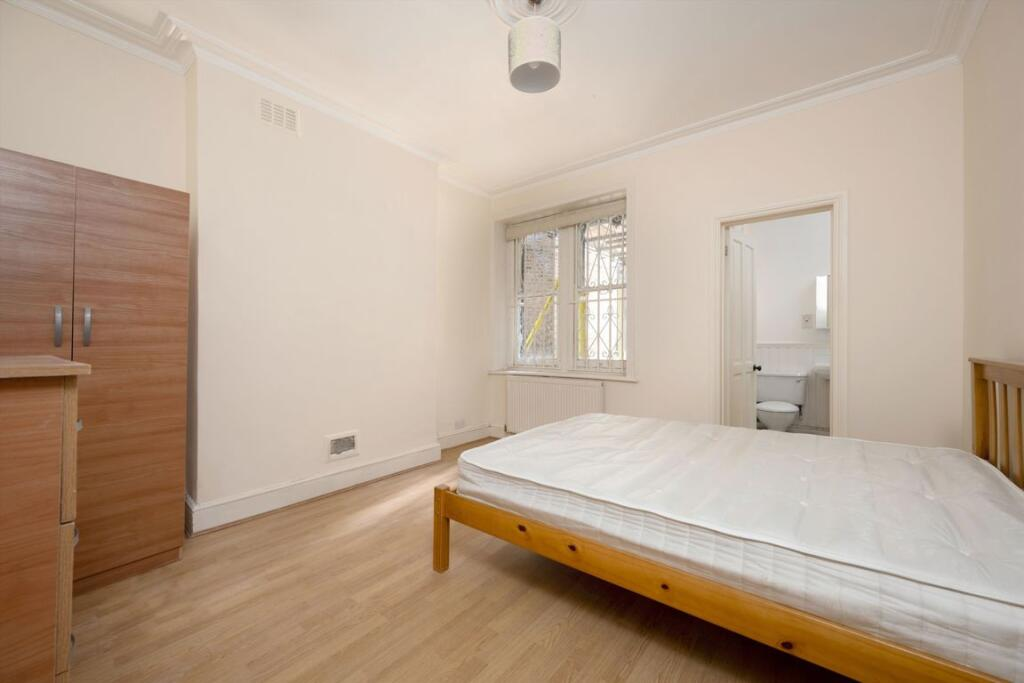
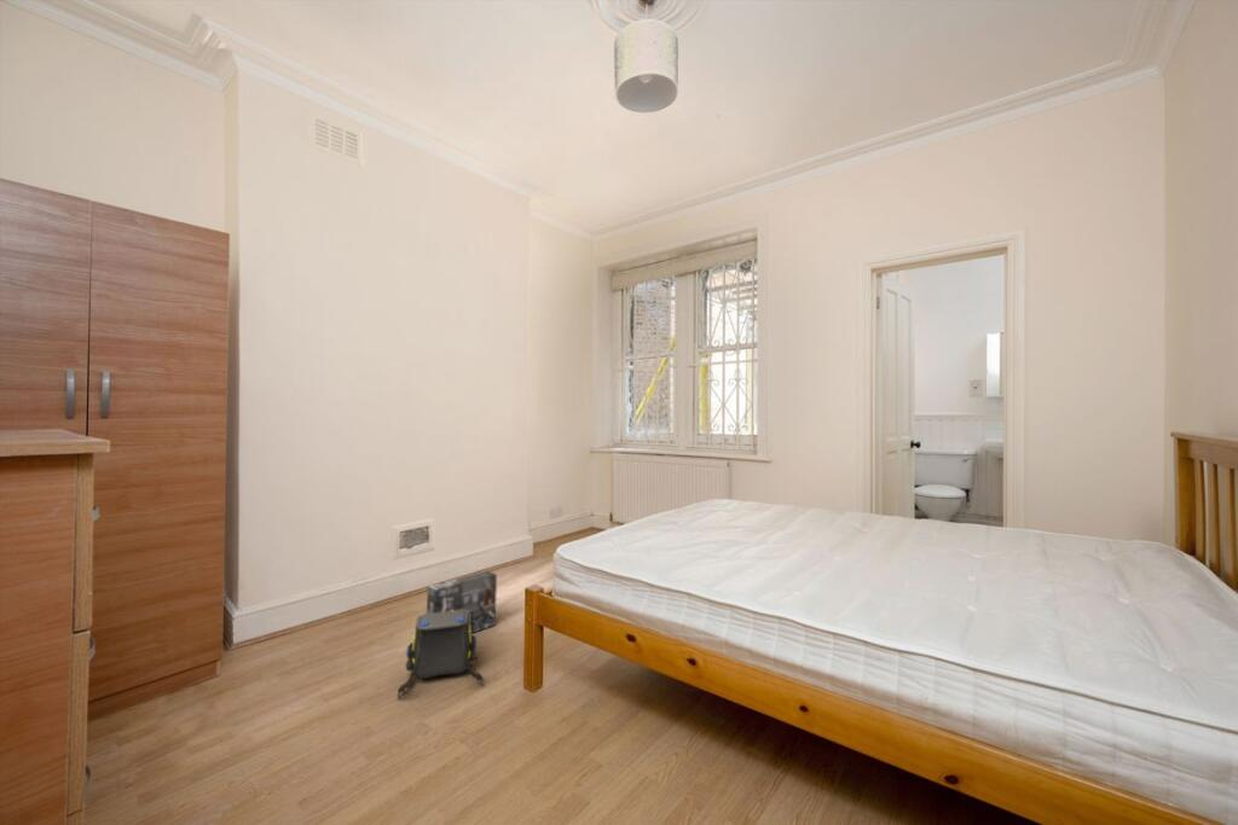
+ box [426,570,498,634]
+ shoulder bag [395,610,485,699]
